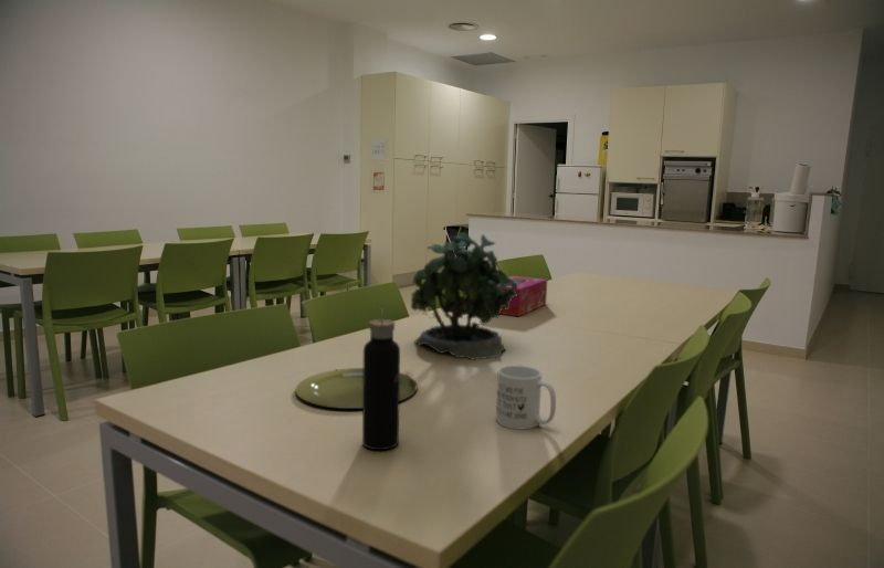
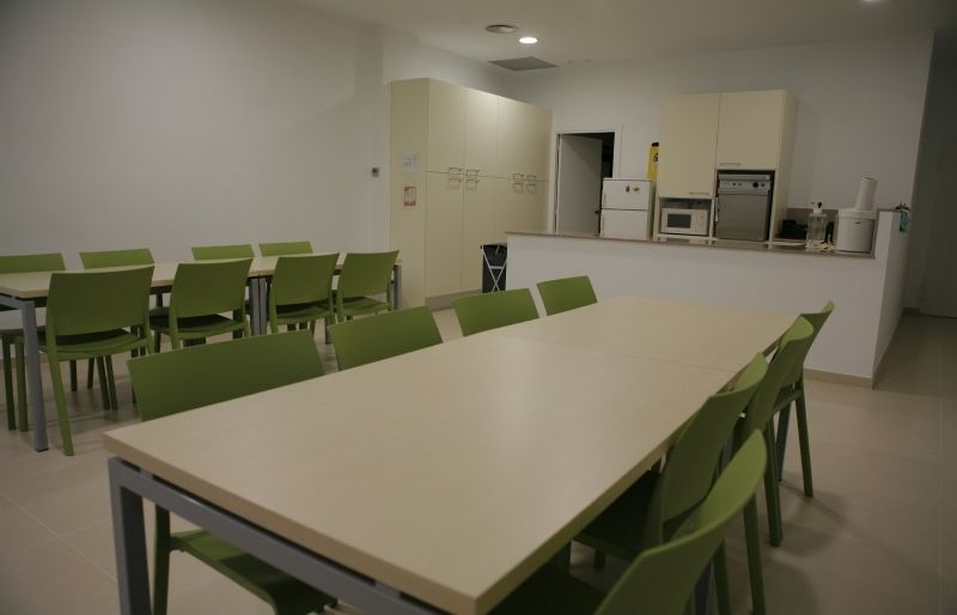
- plate [294,367,419,410]
- potted plant [410,223,517,361]
- water bottle [361,307,401,451]
- mug [495,365,557,430]
- tissue box [498,275,548,317]
